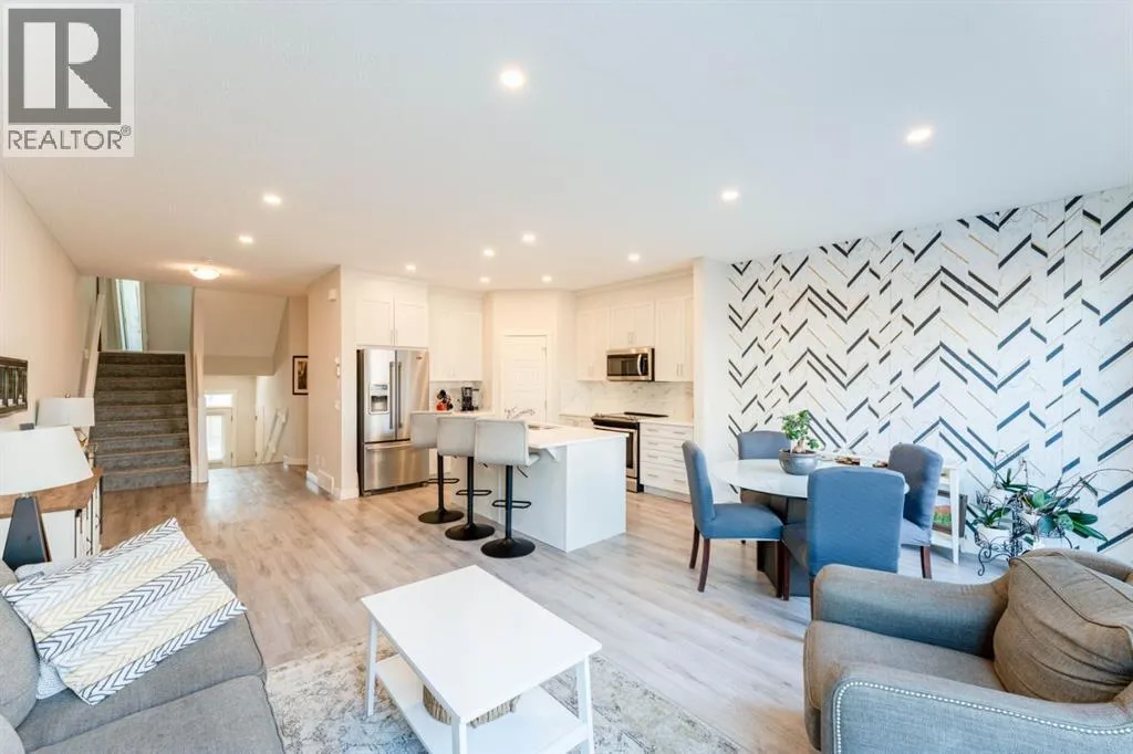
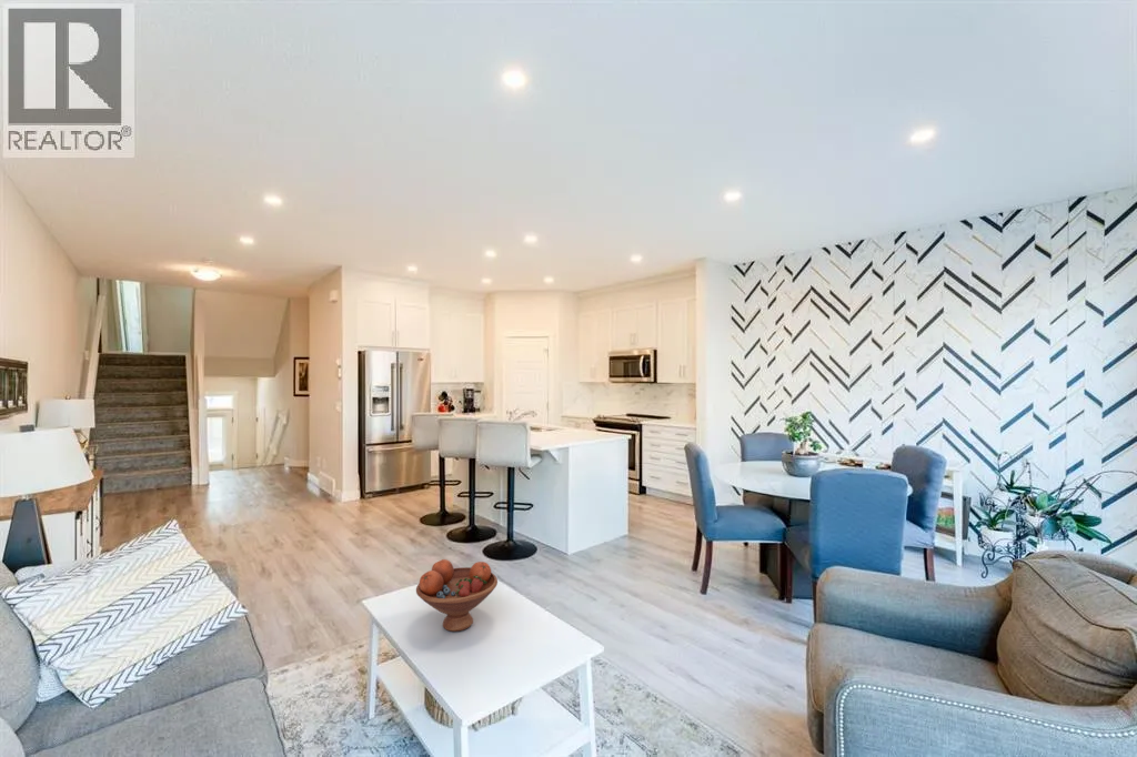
+ fruit bowl [415,558,499,633]
